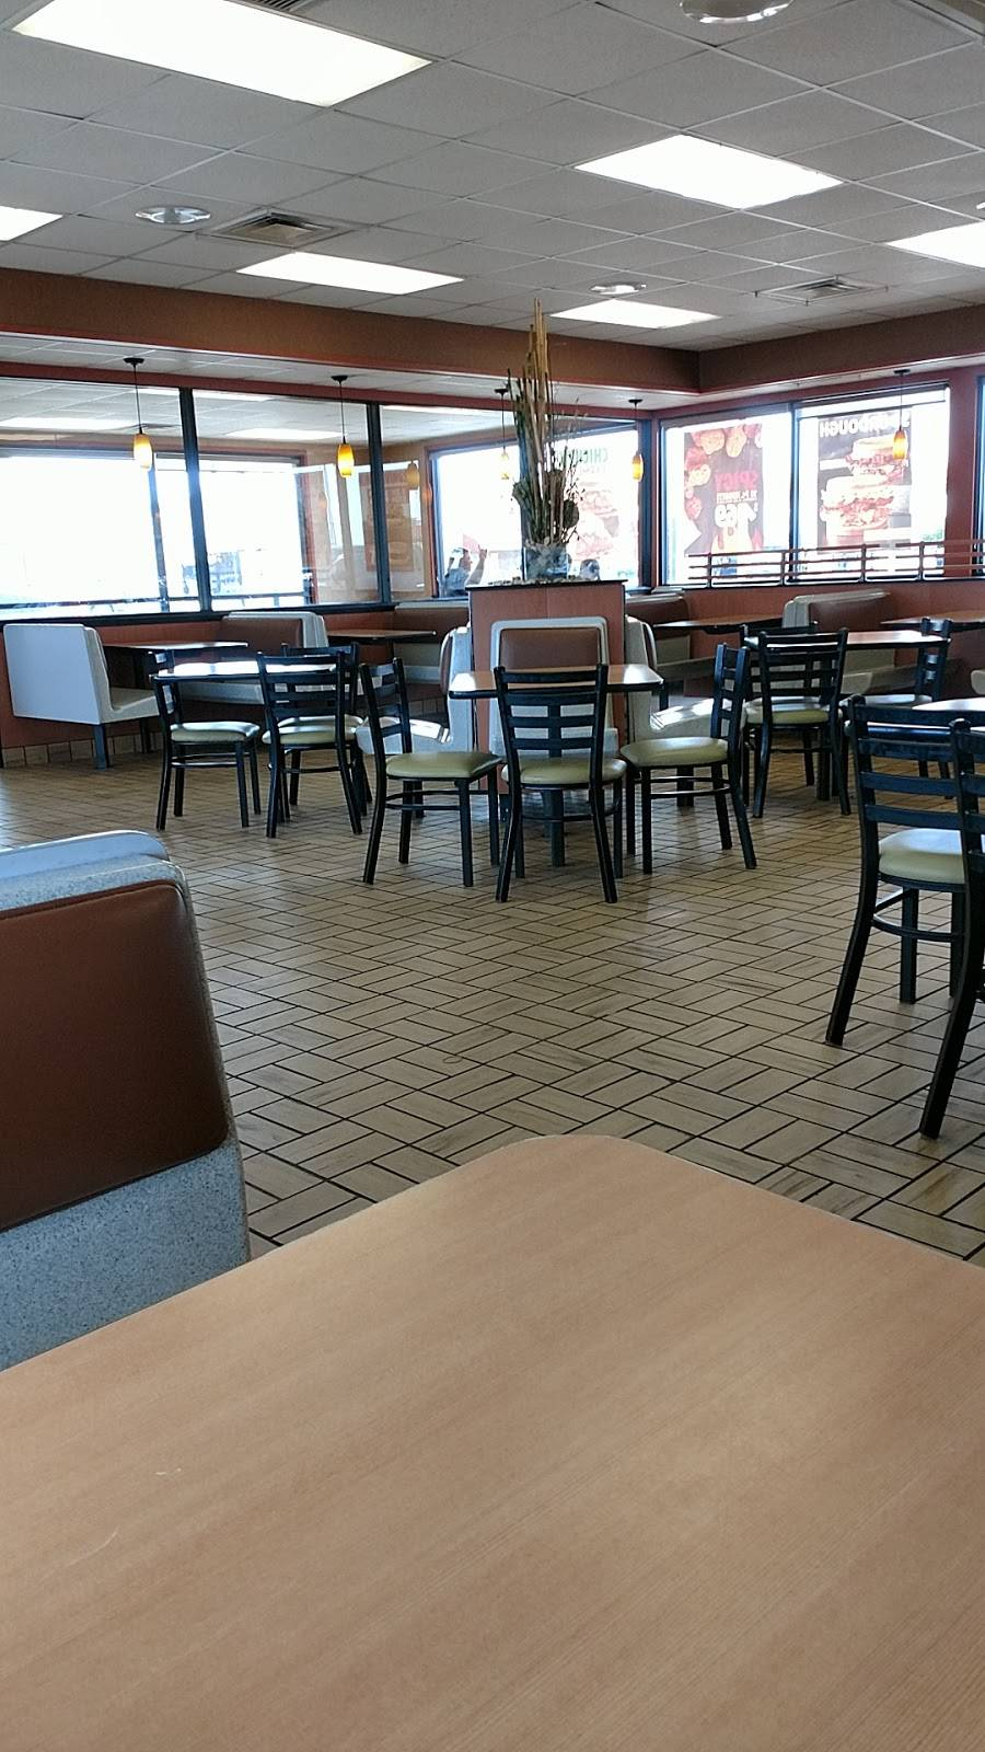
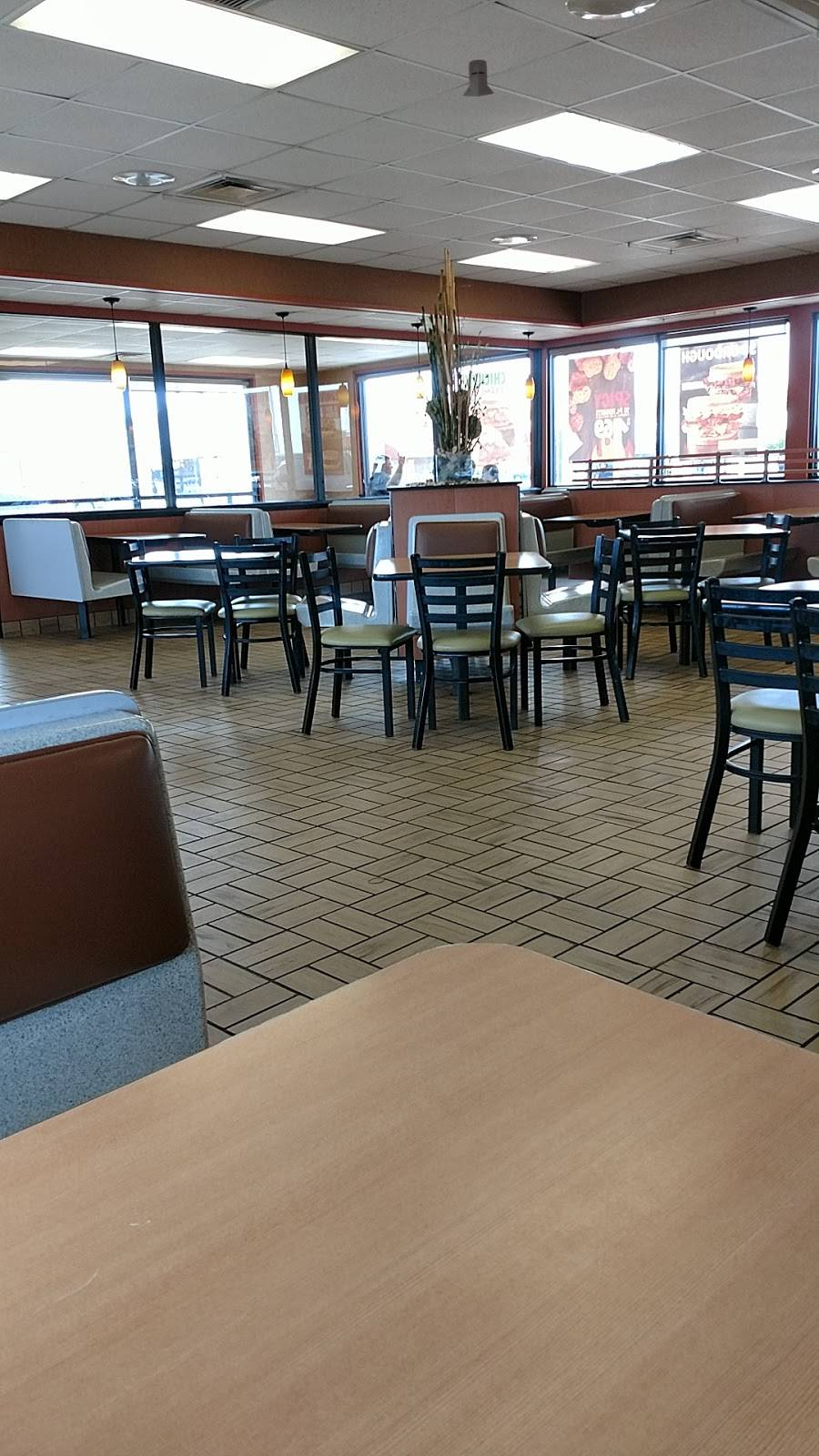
+ knight helmet [462,59,495,97]
